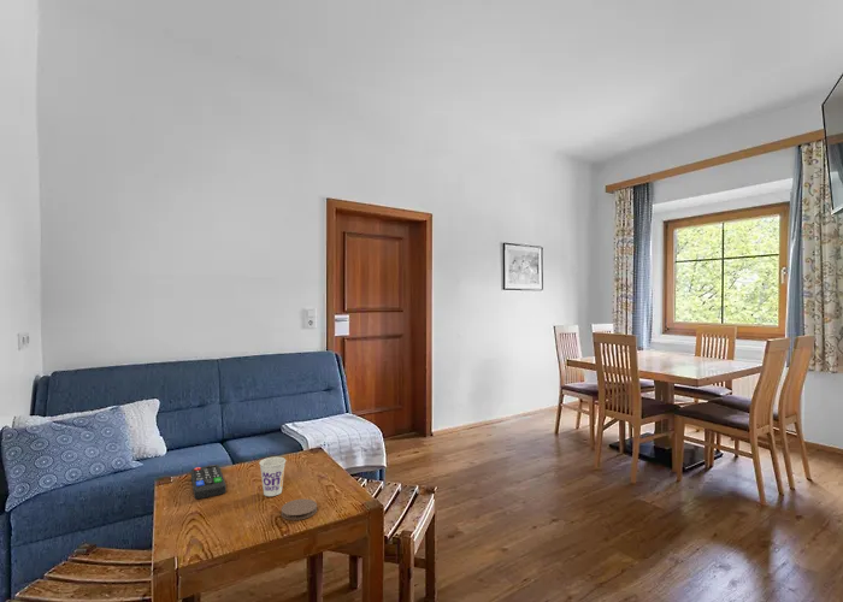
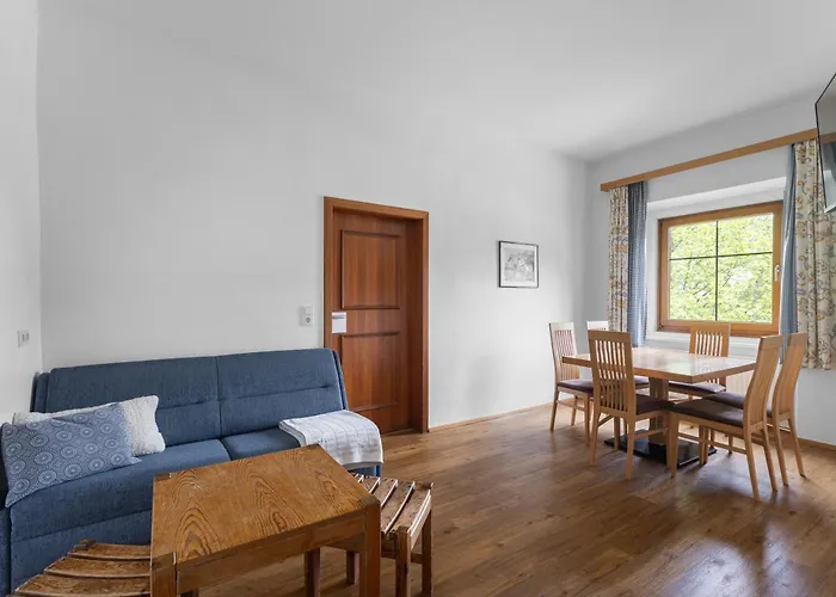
- coaster [281,498,318,521]
- remote control [190,464,228,500]
- cup [259,456,287,497]
